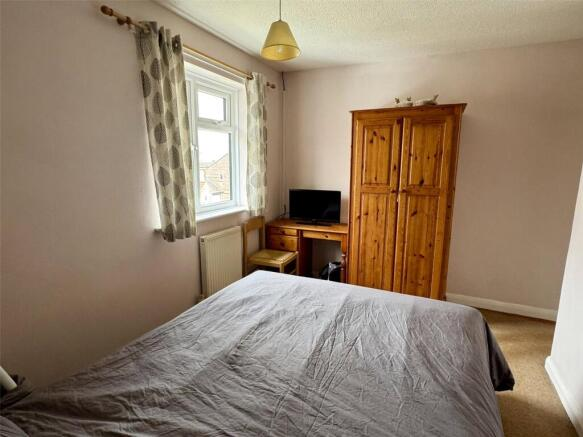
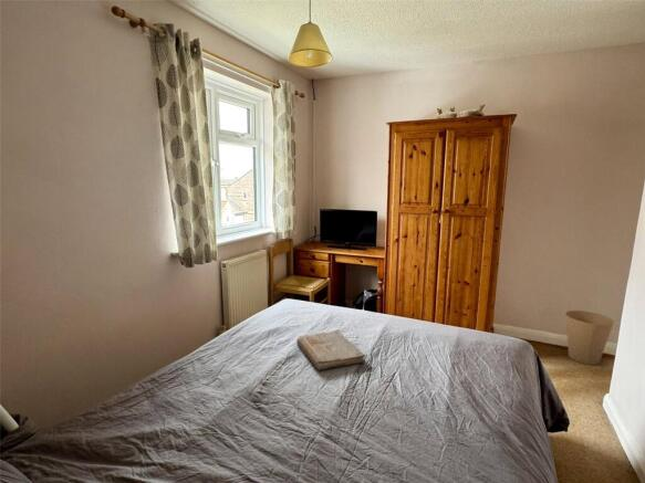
+ trash can [564,309,615,366]
+ book [295,329,366,371]
